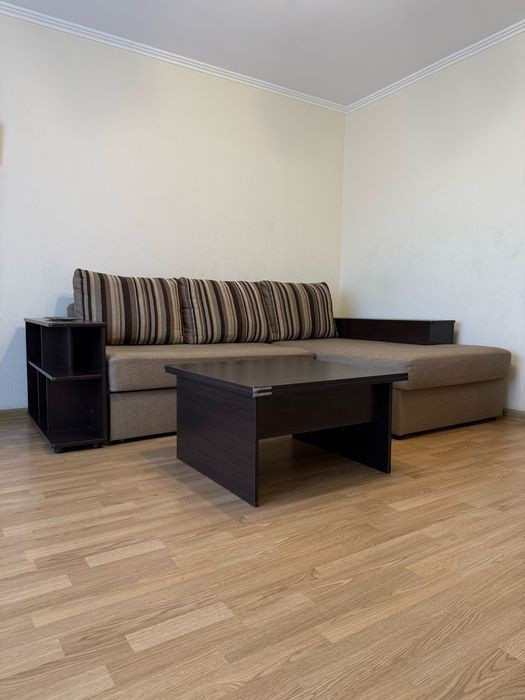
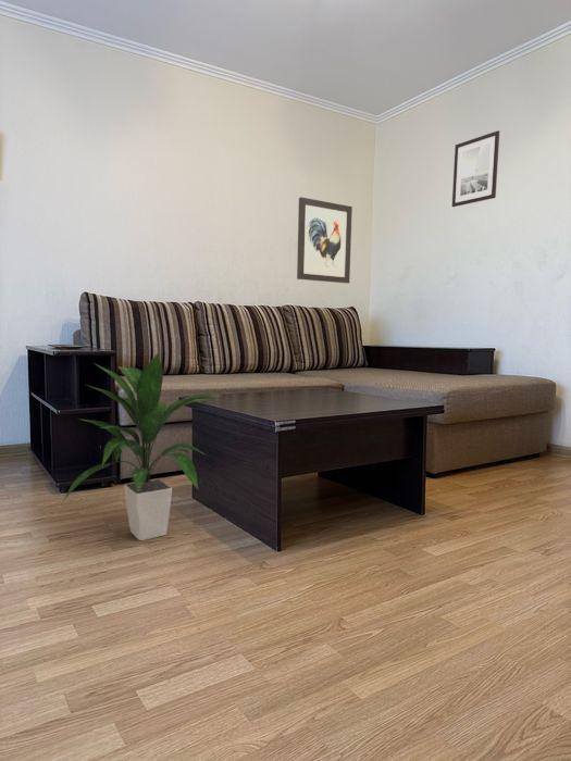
+ wall art [451,129,500,208]
+ indoor plant [61,352,220,541]
+ wall art [296,197,353,285]
